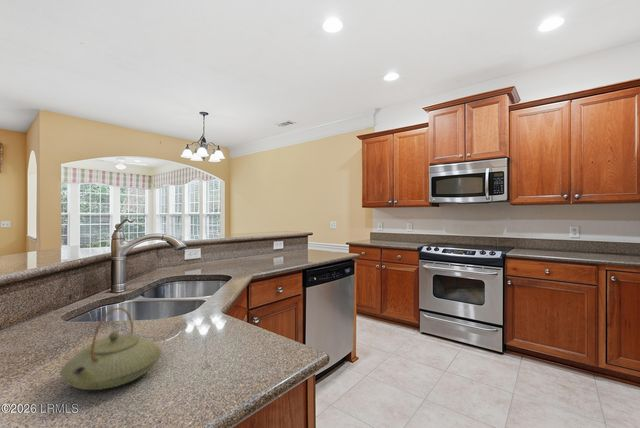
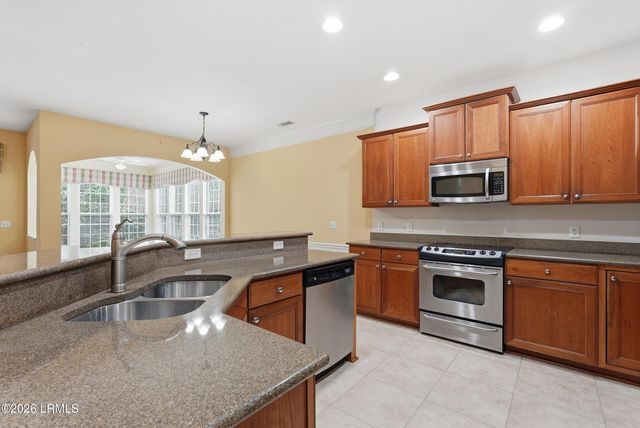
- teapot [59,307,162,391]
